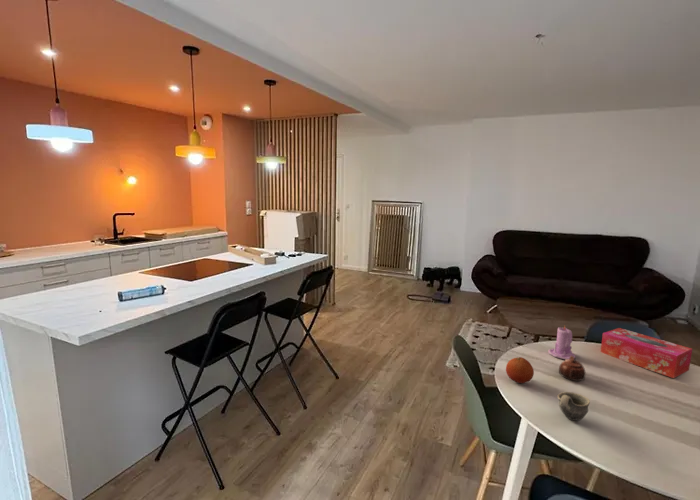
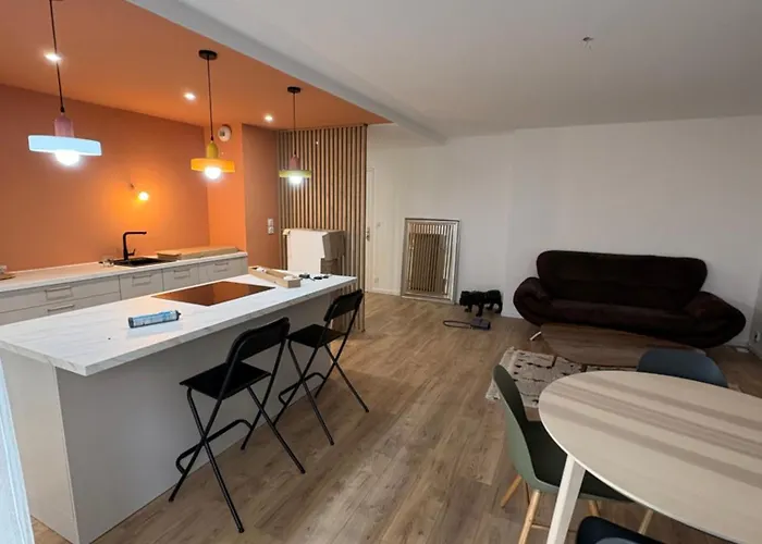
- cup [557,391,591,422]
- teapot [558,356,587,382]
- candle [547,326,576,360]
- tissue box [600,327,693,379]
- fruit [505,356,535,384]
